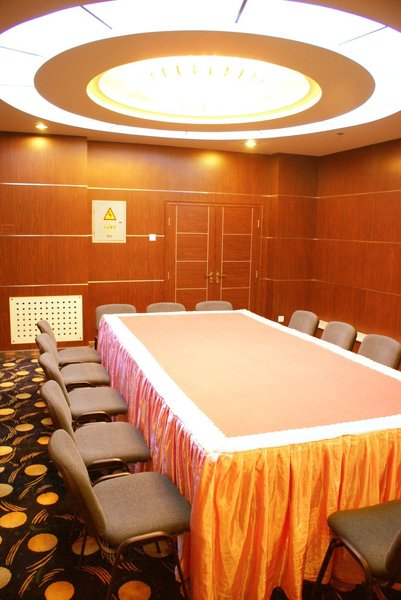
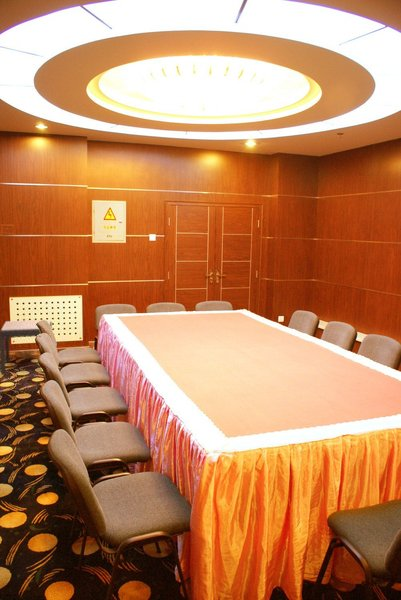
+ side table [0,319,53,376]
